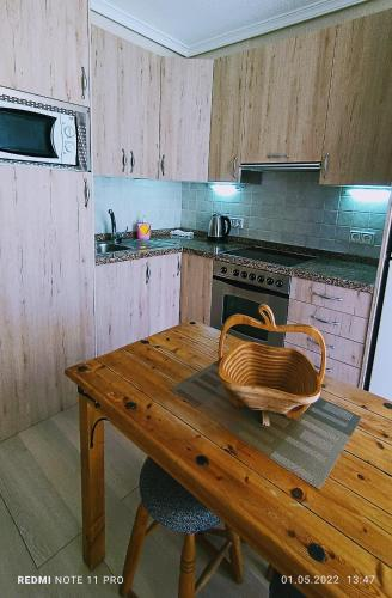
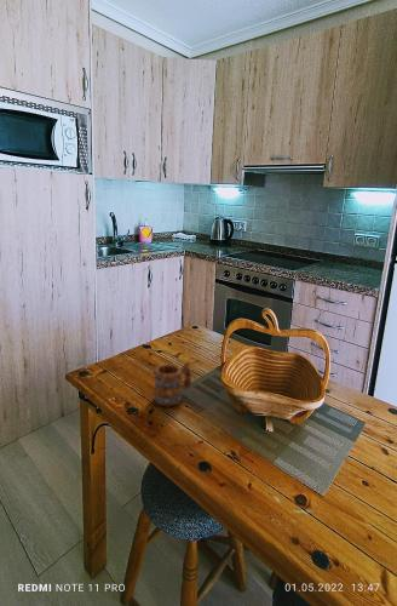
+ mug [153,360,192,407]
